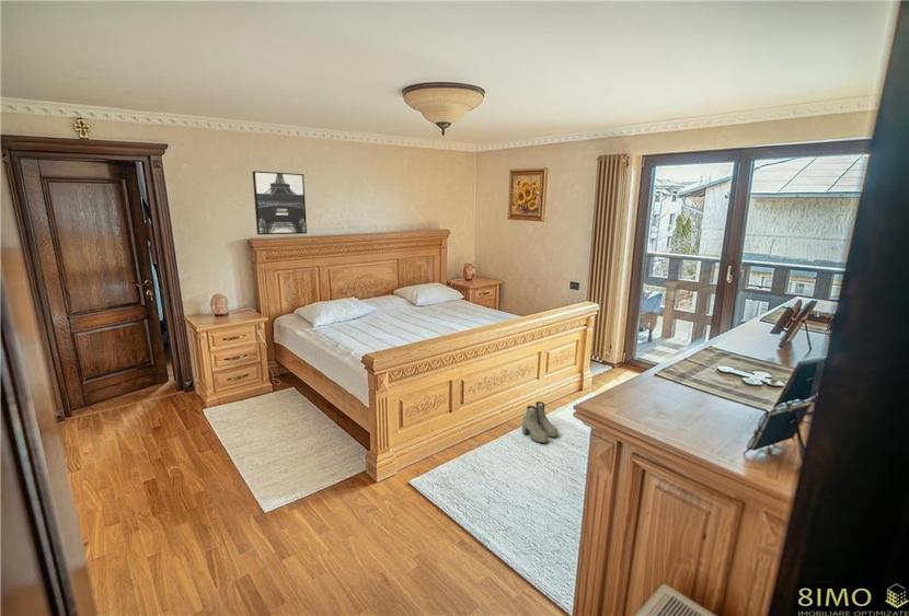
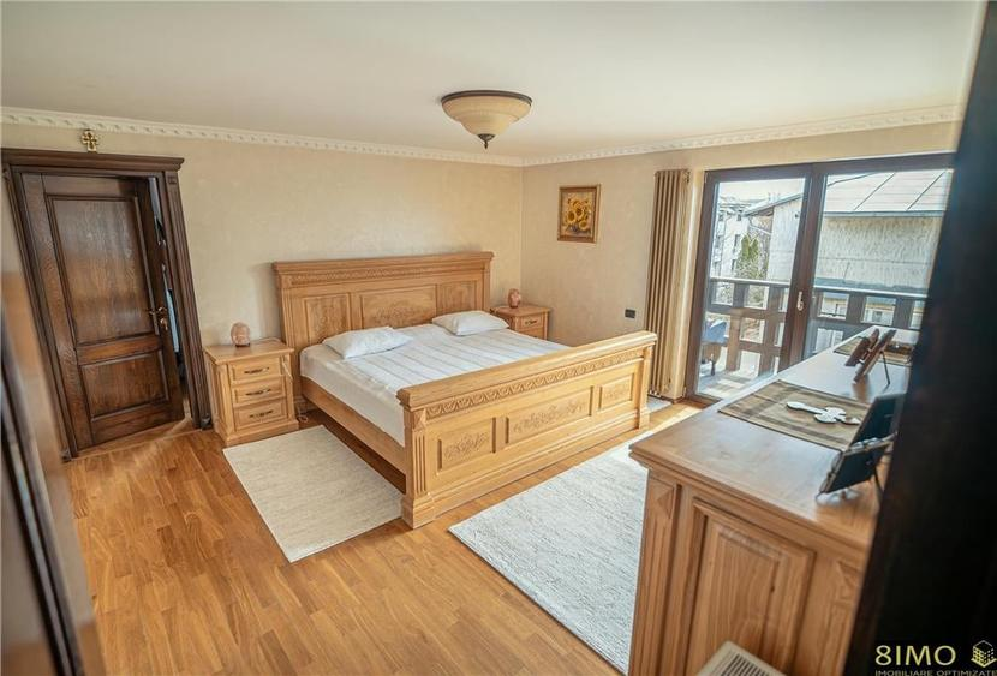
- wall art [252,170,308,235]
- boots [521,400,560,444]
